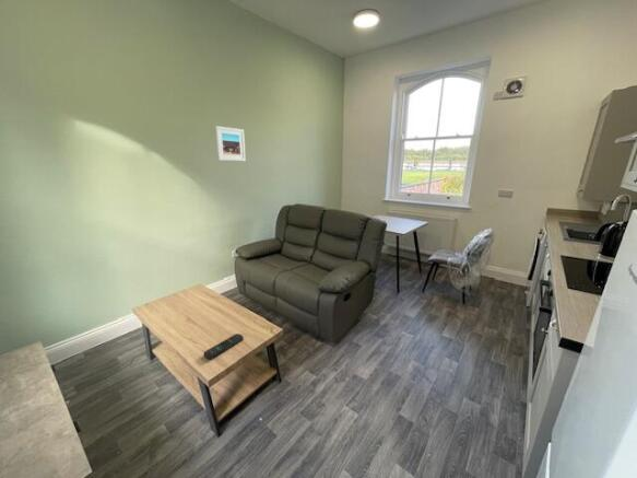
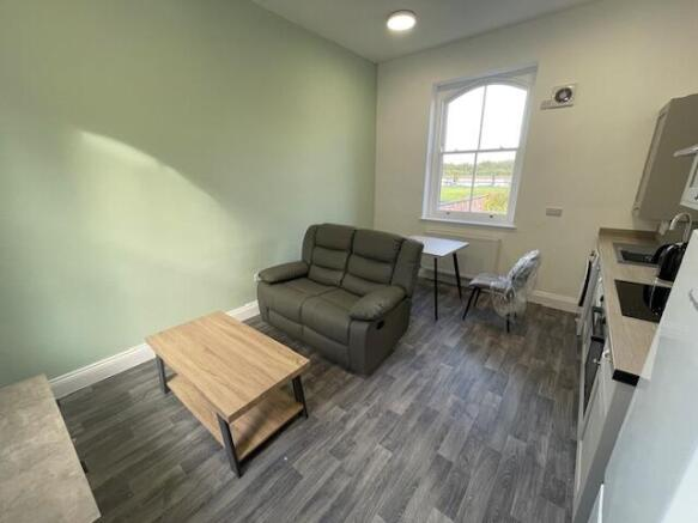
- remote control [203,333,244,360]
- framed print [214,125,247,162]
